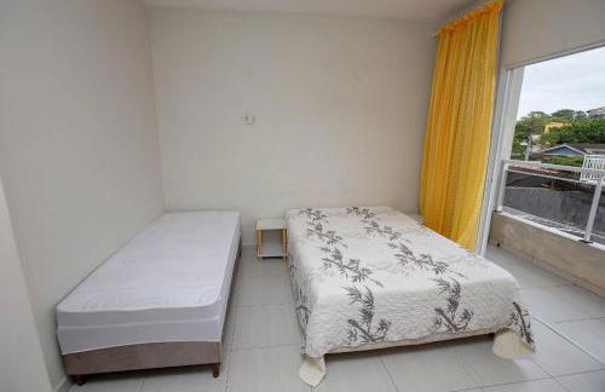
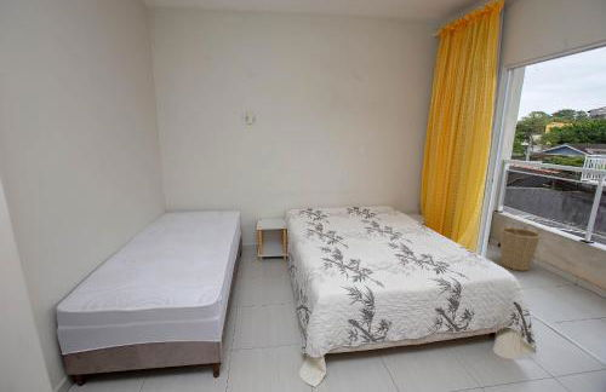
+ basket [499,224,542,272]
